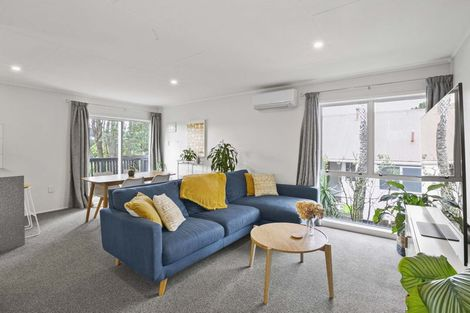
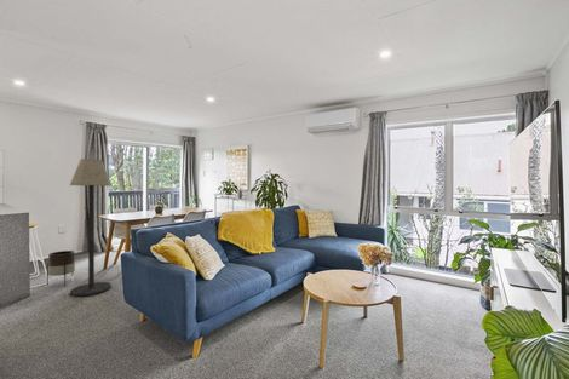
+ floor lamp [69,157,113,297]
+ planter [46,249,76,287]
